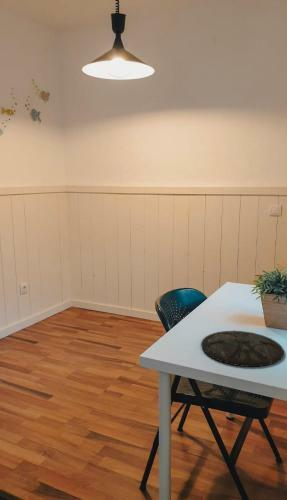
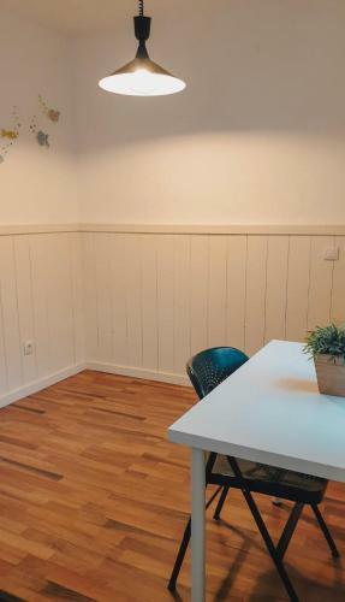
- plate [200,329,285,368]
